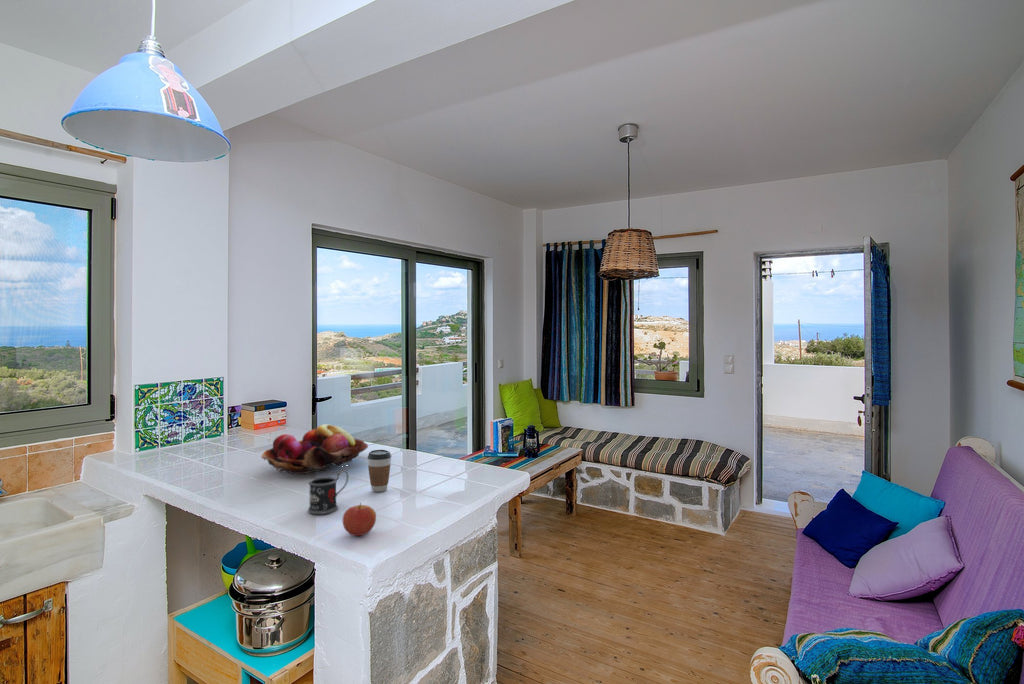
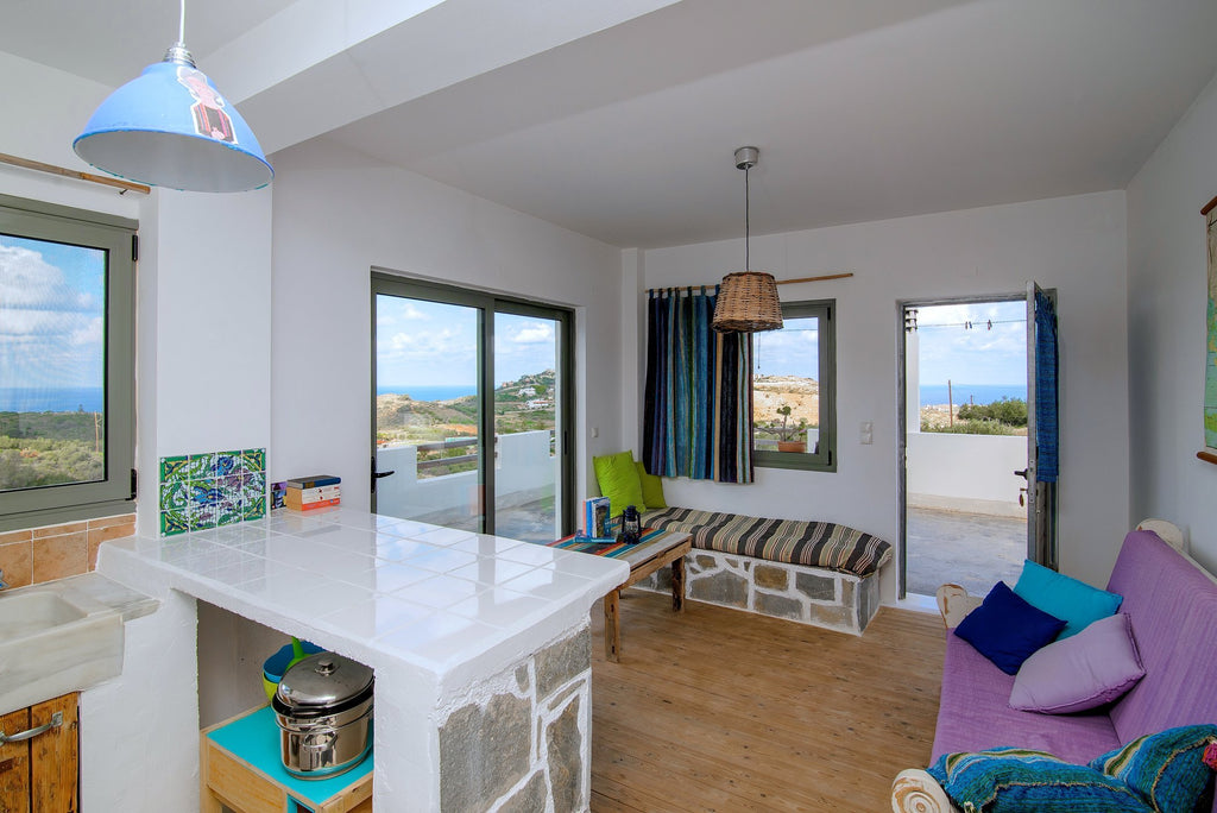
- fruit basket [261,423,369,475]
- mug [307,470,349,515]
- coffee cup [367,449,392,493]
- apple [342,502,377,537]
